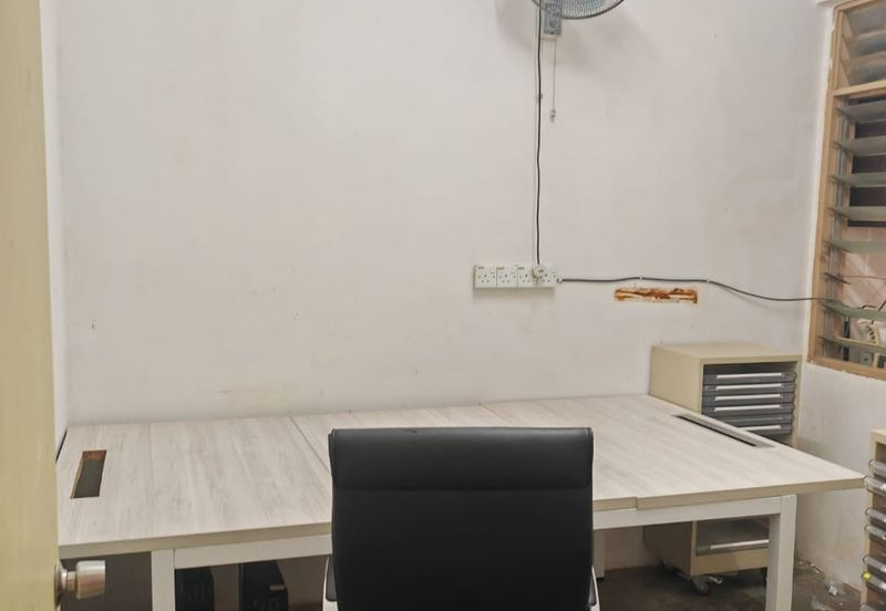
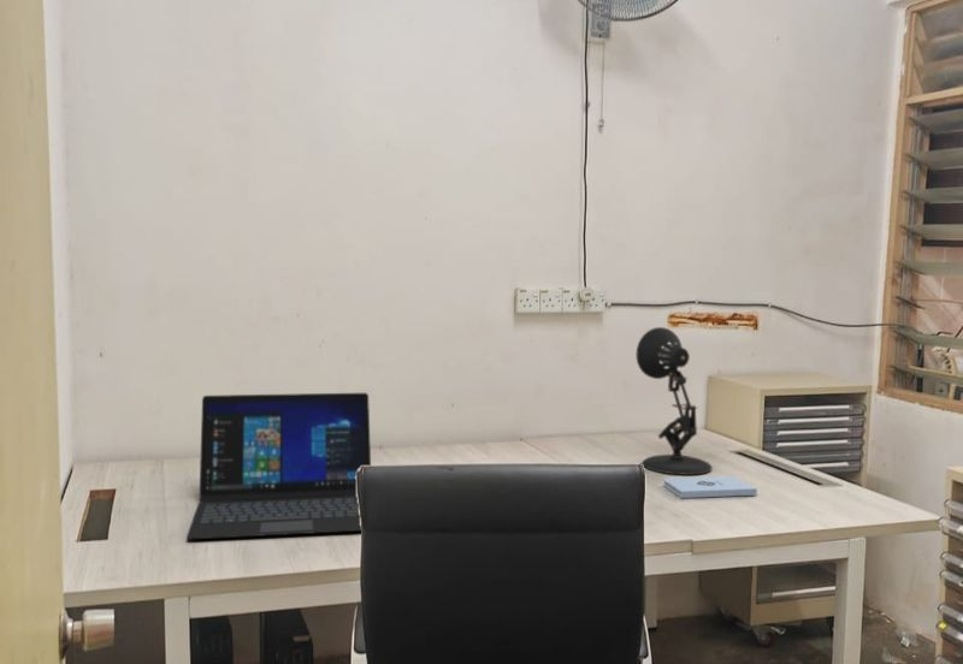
+ notepad [662,475,758,499]
+ laptop [185,392,372,540]
+ desk lamp [636,326,714,476]
